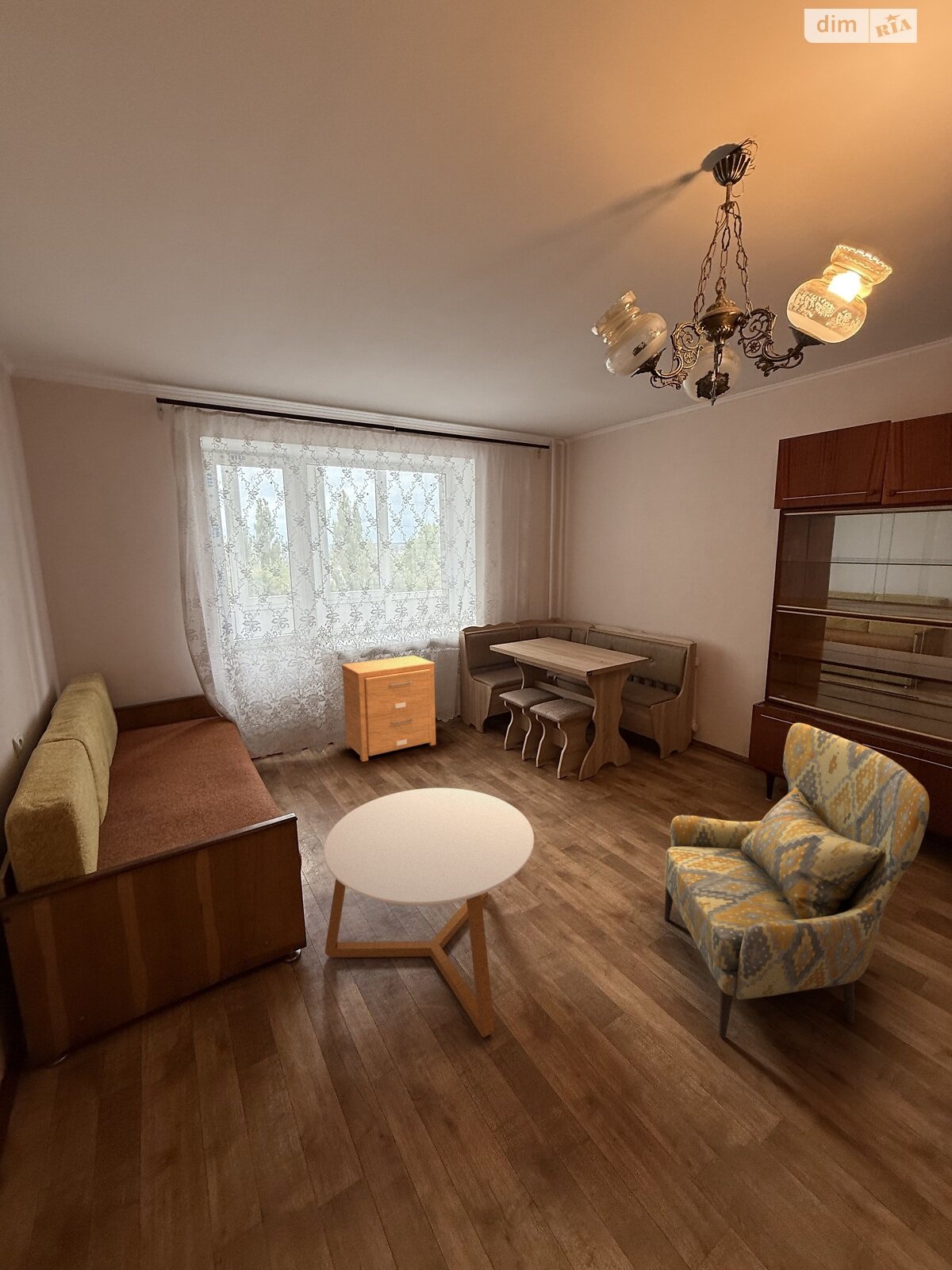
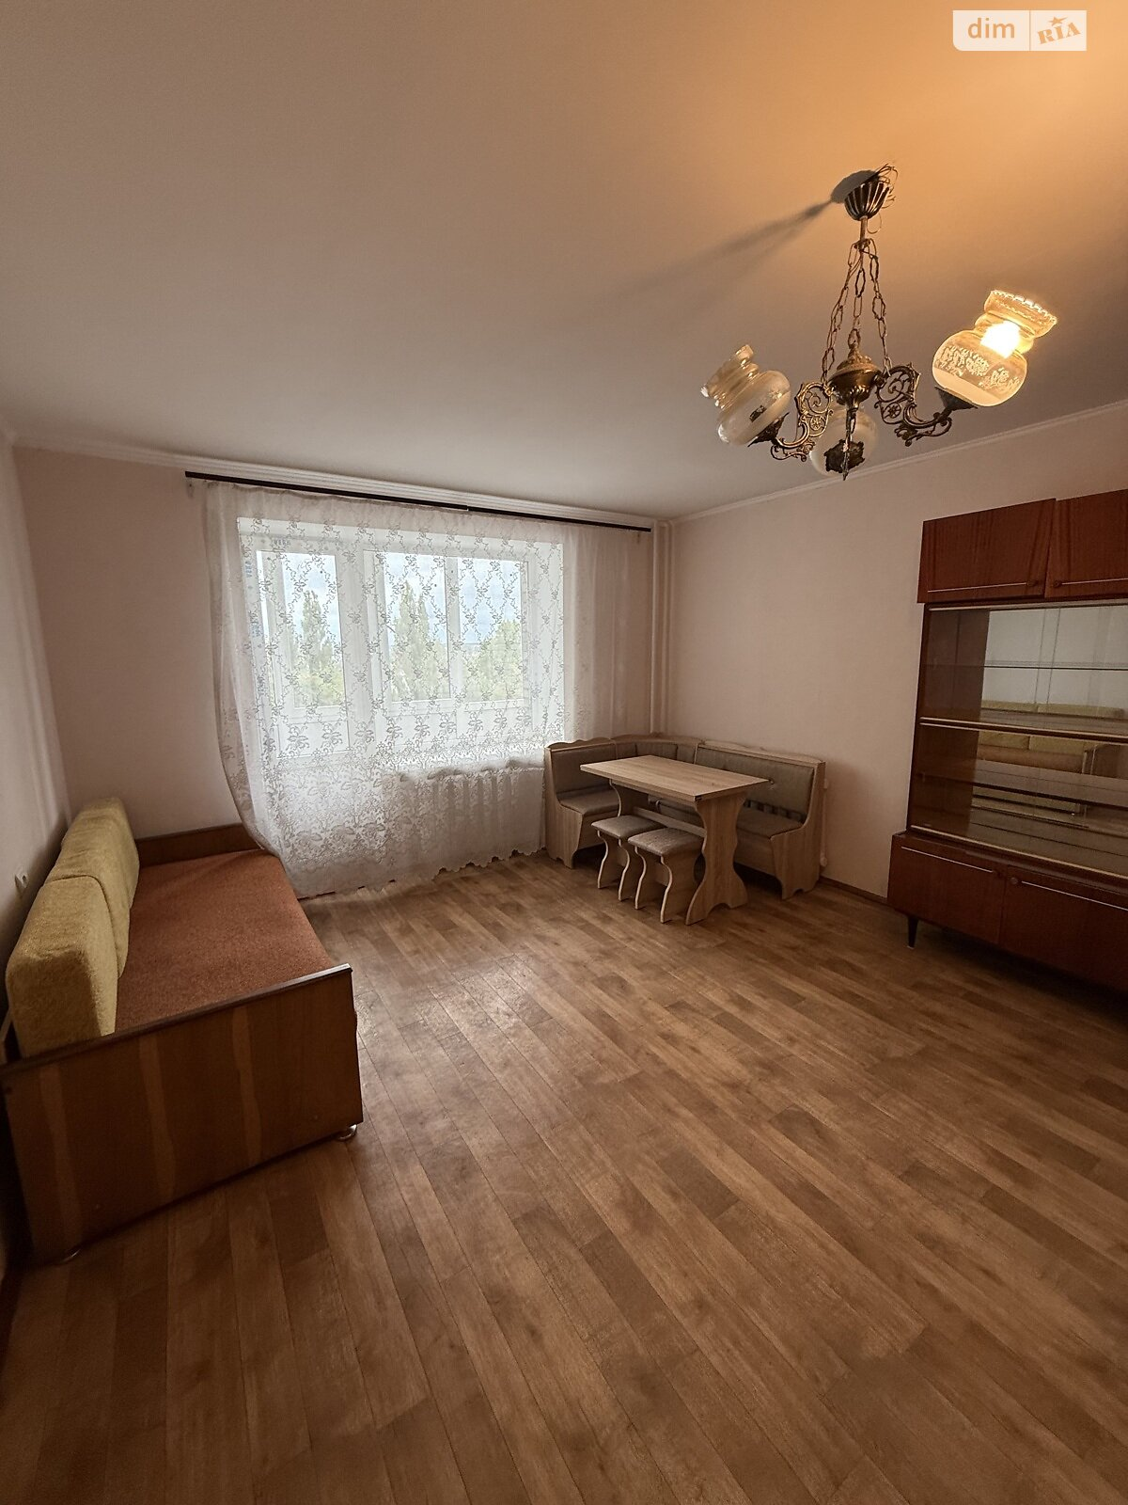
- nightstand [341,655,436,762]
- coffee table [324,787,535,1038]
- armchair [664,722,931,1039]
